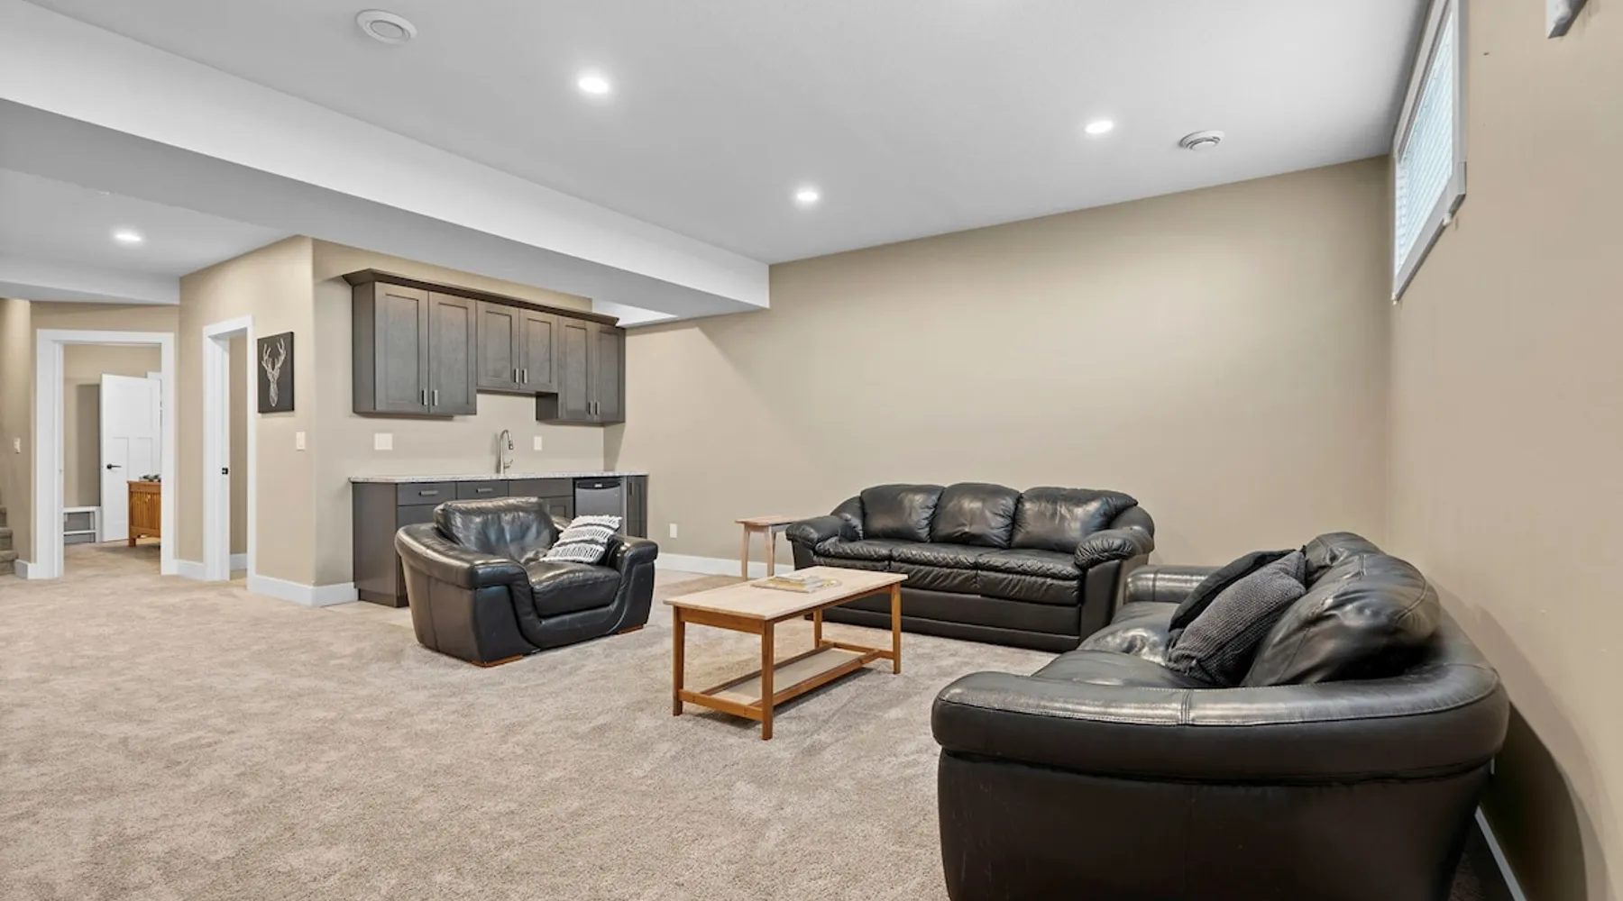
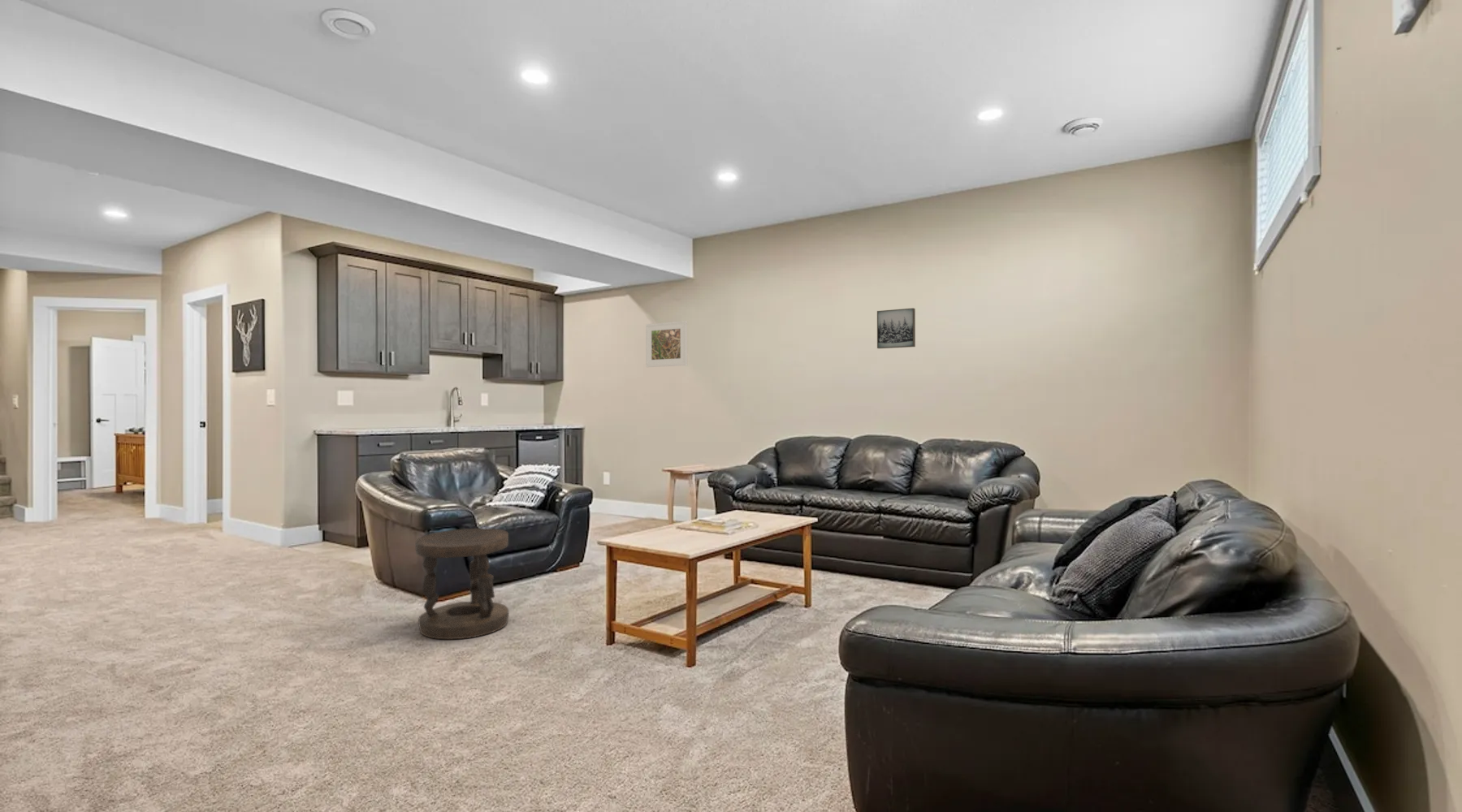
+ stool [414,527,509,640]
+ wall art [876,307,916,349]
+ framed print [645,320,688,368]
